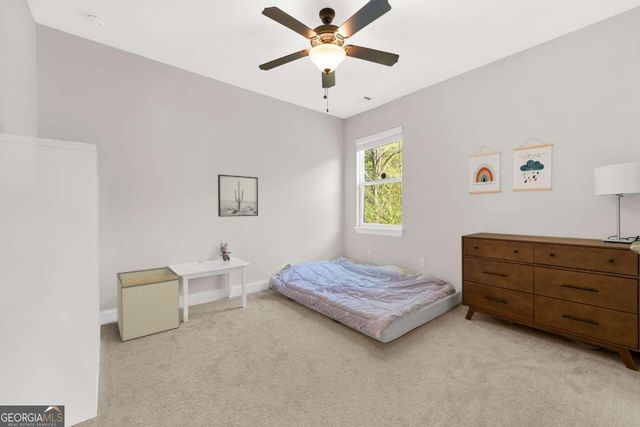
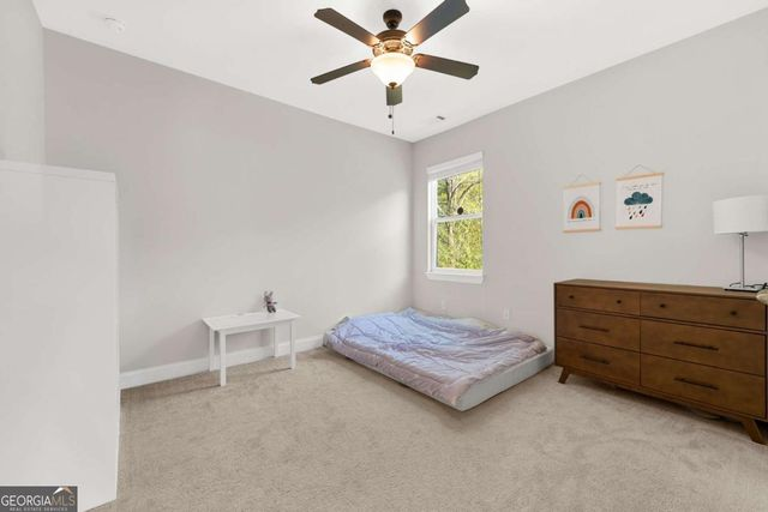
- storage bin [116,266,180,342]
- wall art [217,174,259,218]
